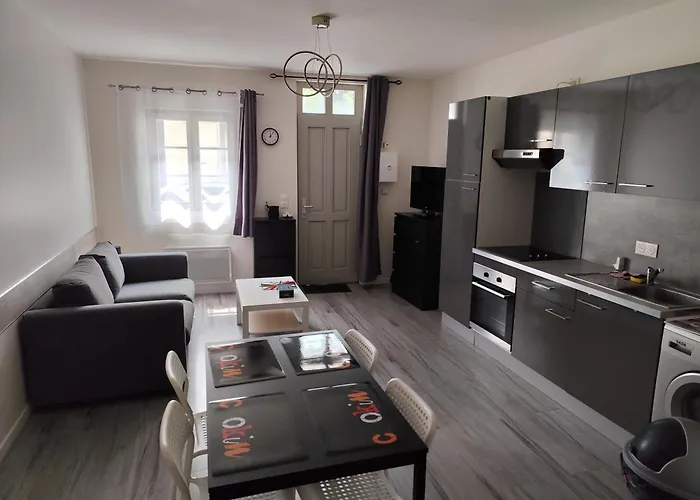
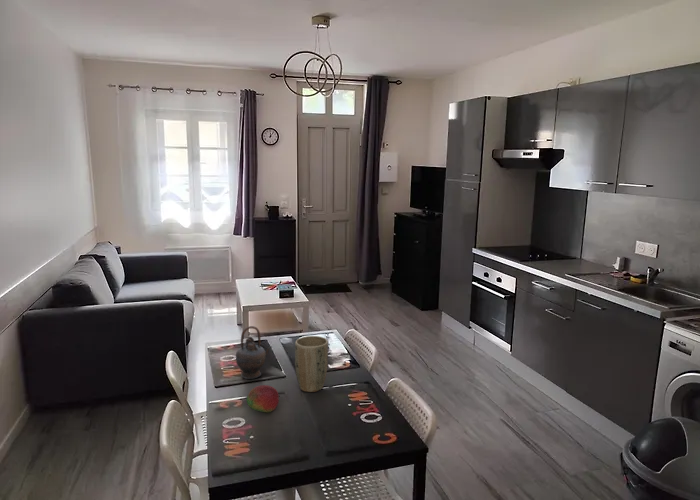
+ fruit [246,384,281,413]
+ teapot [235,325,273,380]
+ plant pot [294,335,329,393]
